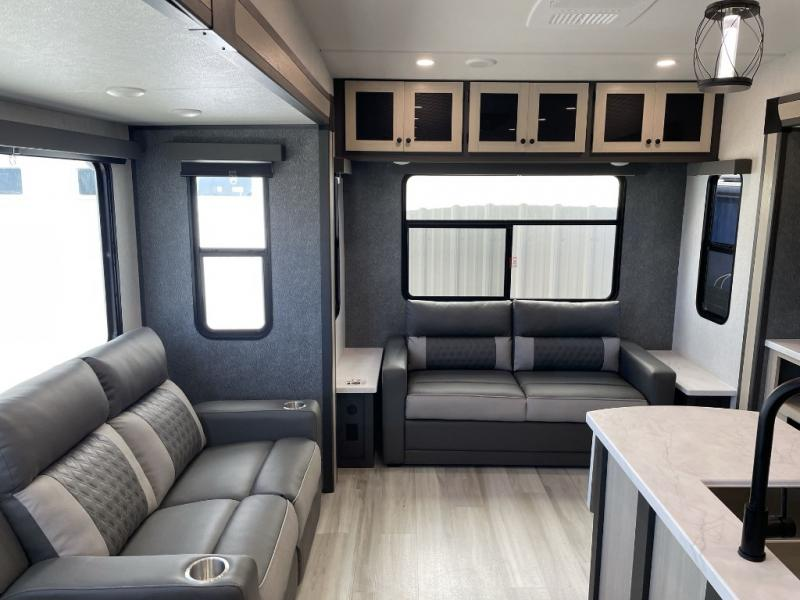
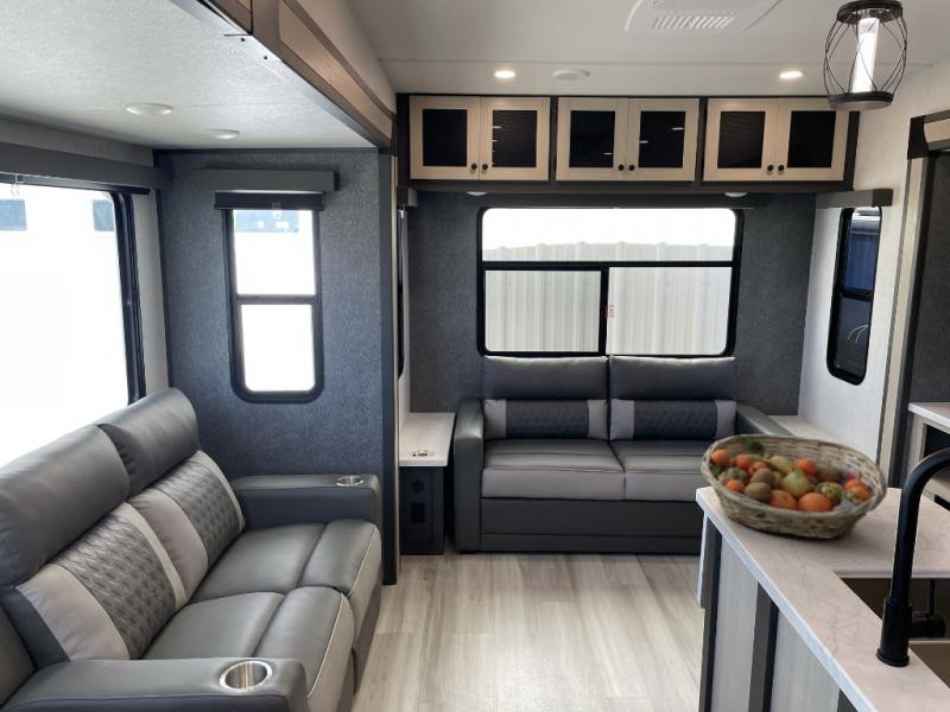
+ fruit basket [699,433,888,540]
